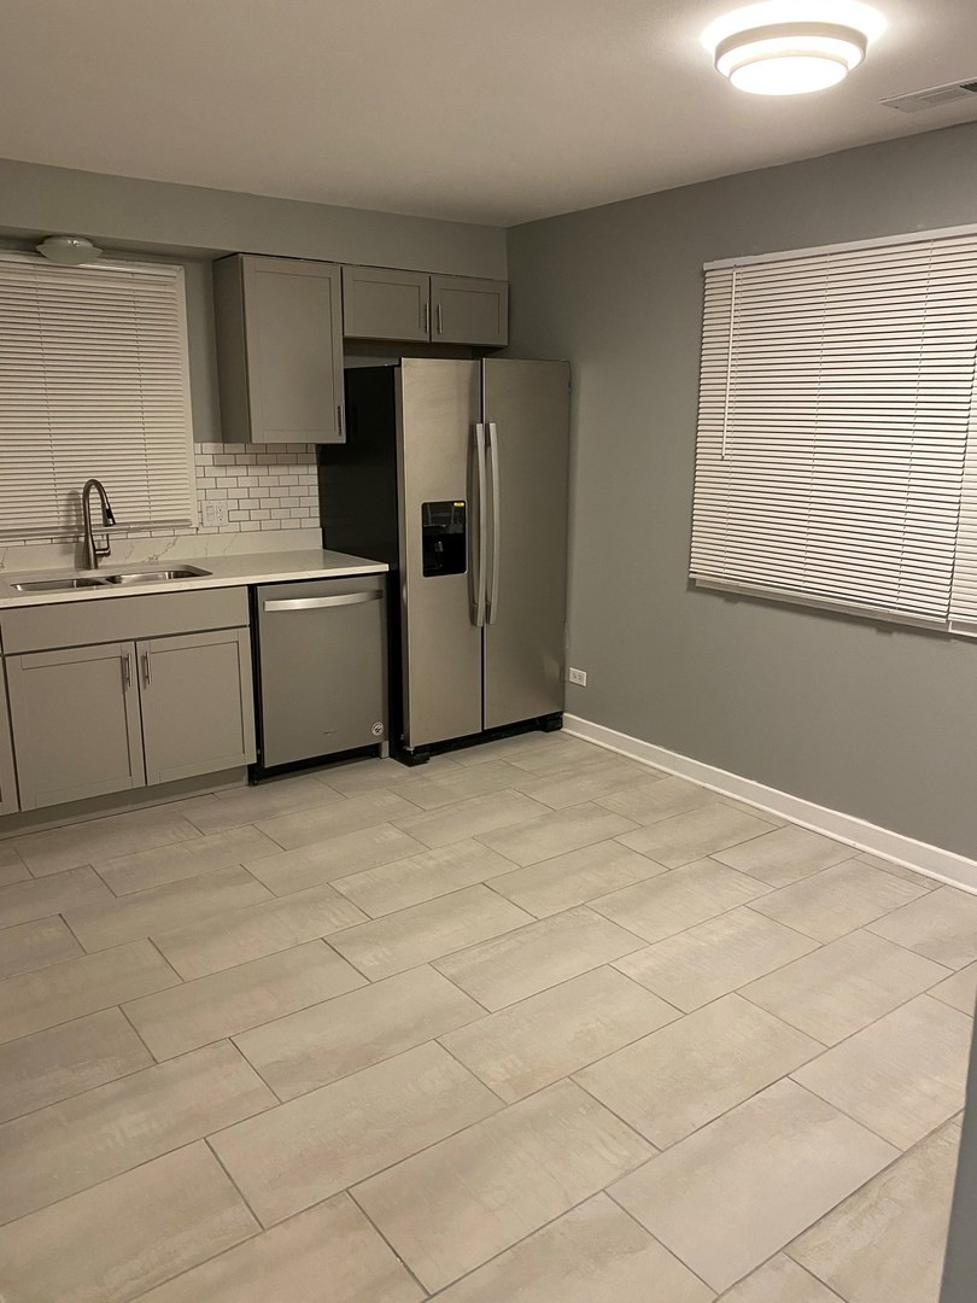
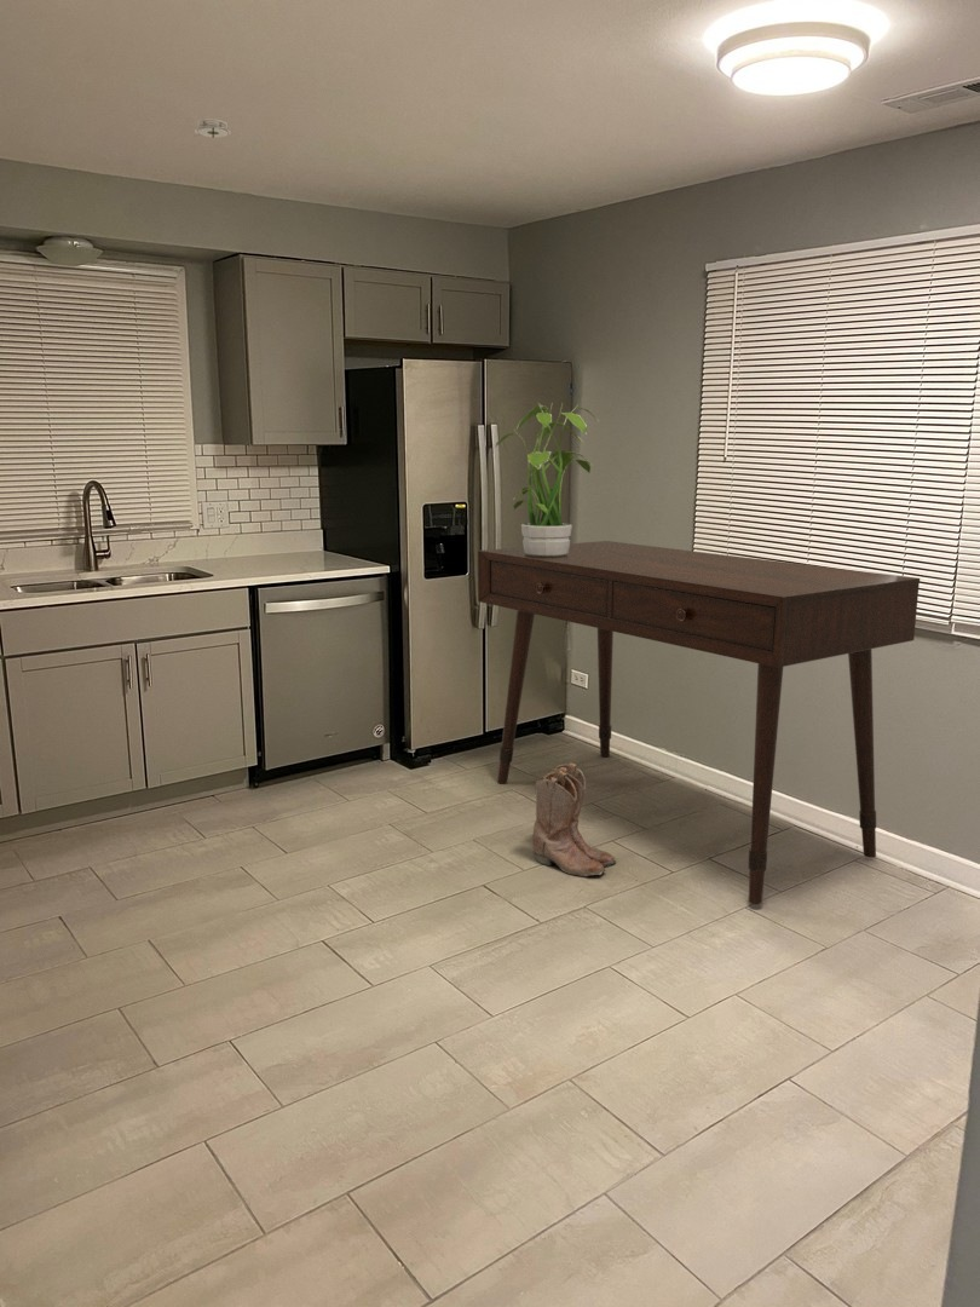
+ smoke detector [192,117,232,139]
+ potted plant [494,402,600,557]
+ boots [531,762,617,877]
+ desk [477,540,921,905]
